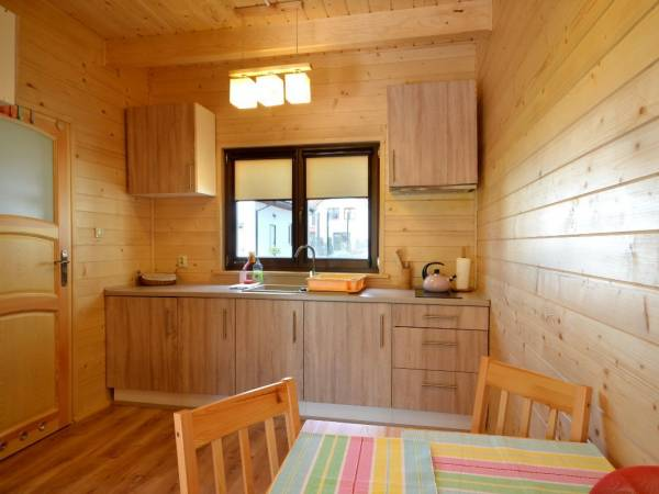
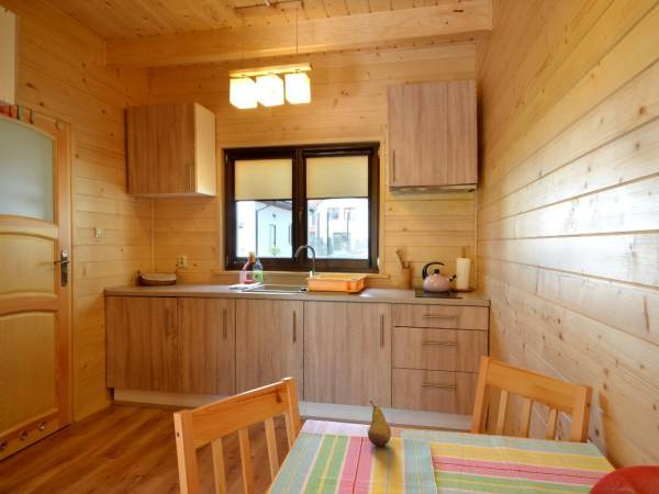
+ fruit [367,400,392,447]
